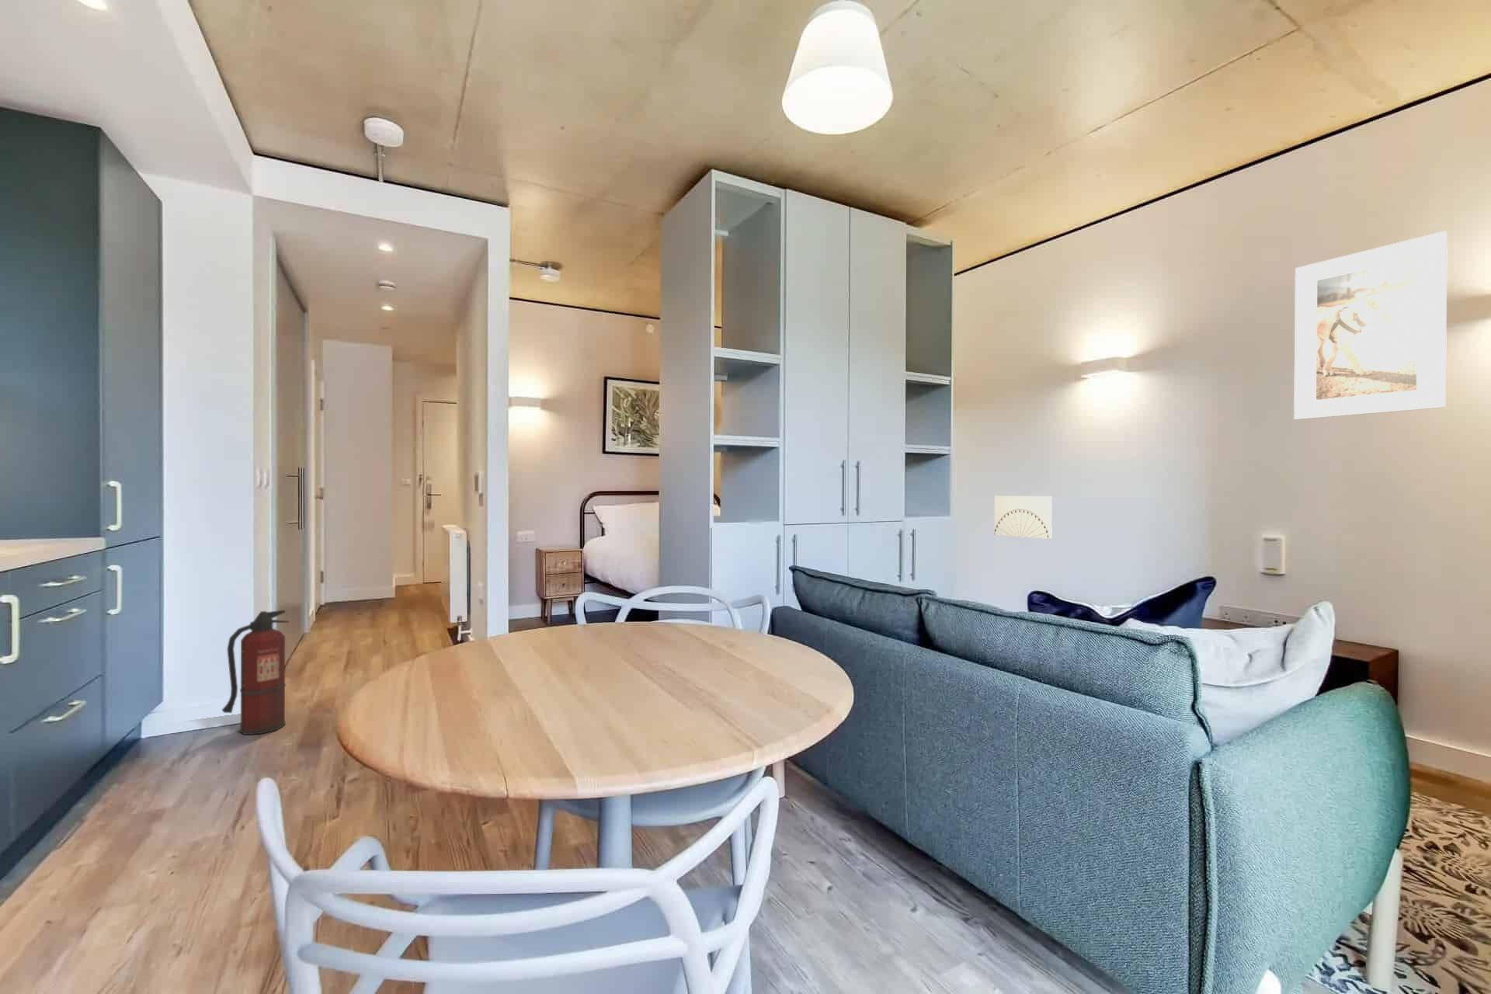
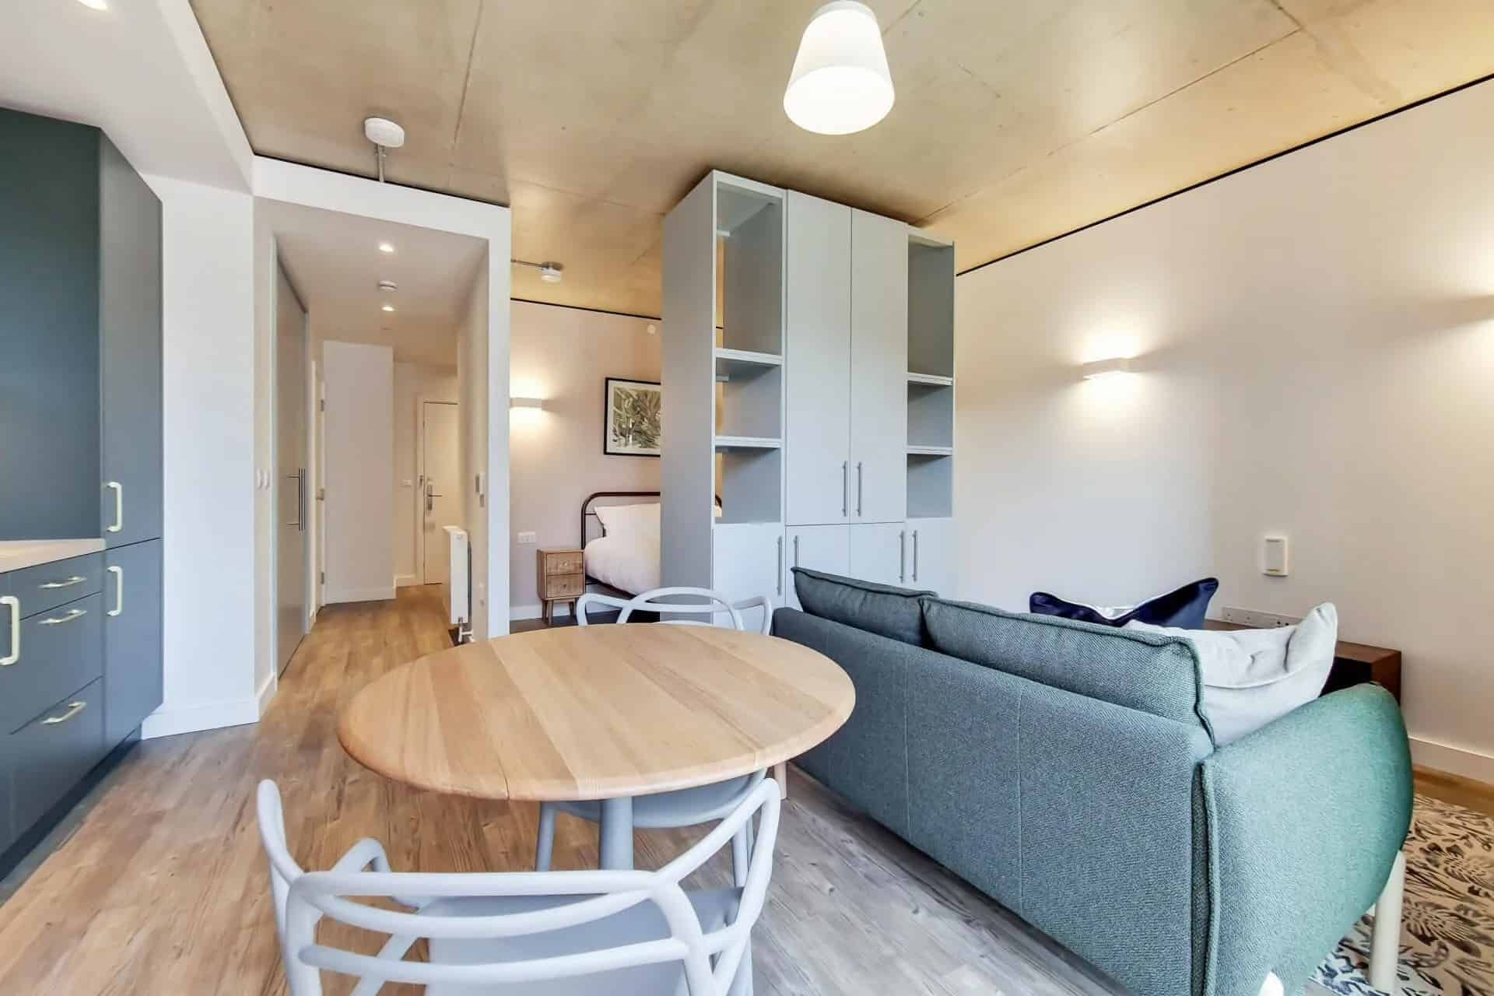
- fire extinguisher [222,609,291,736]
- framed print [1294,231,1449,420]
- wall art [994,496,1053,539]
